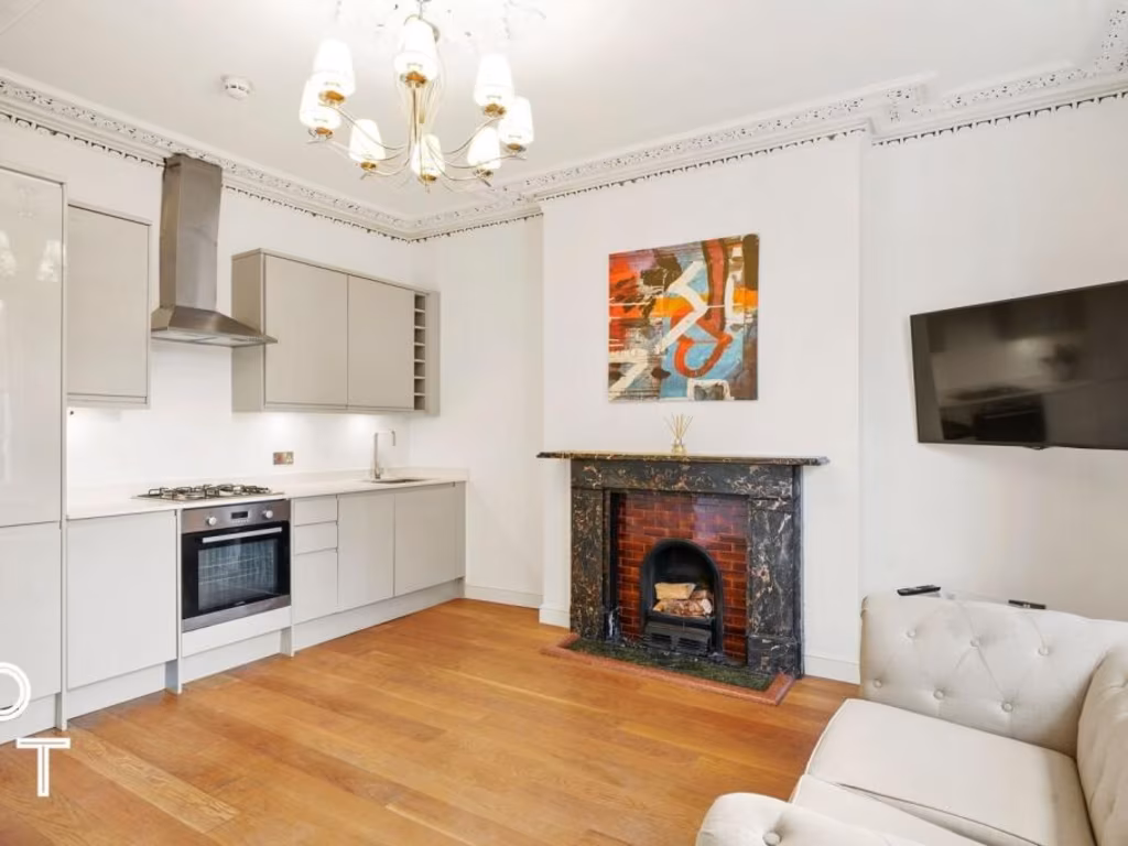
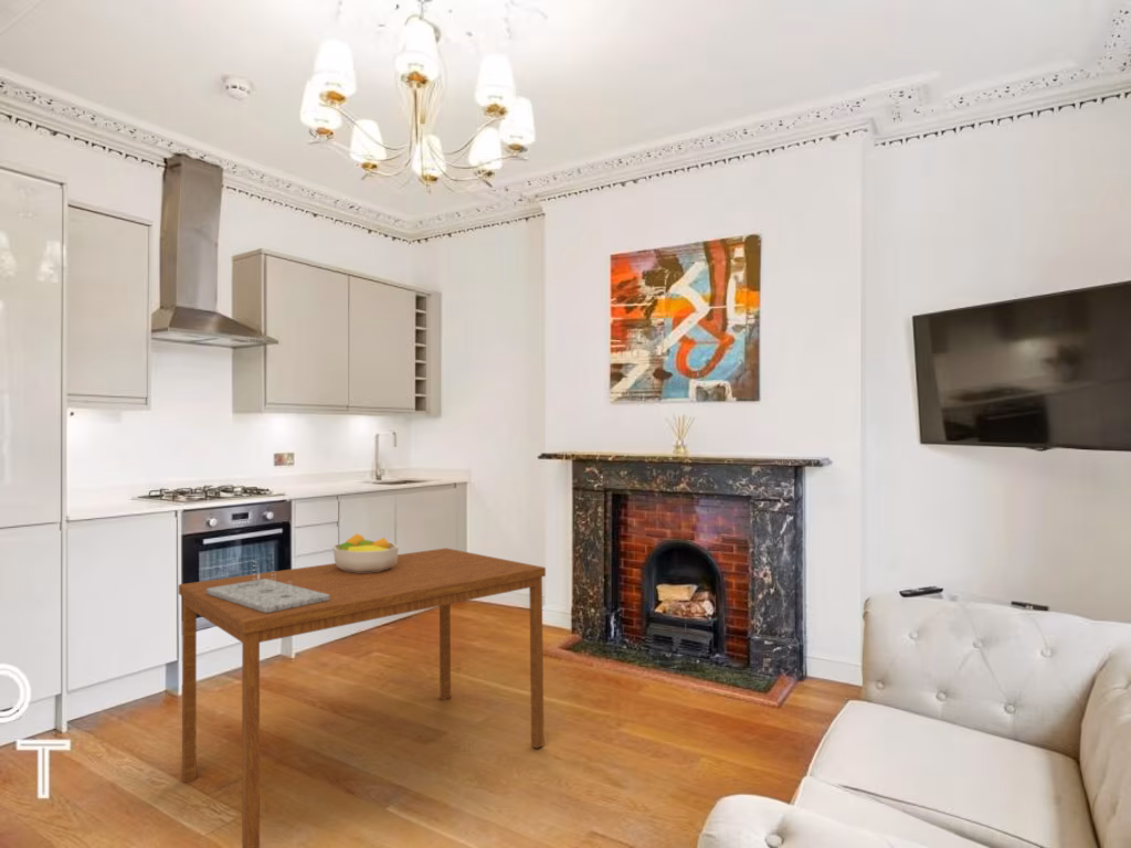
+ candle holder [207,560,329,613]
+ fruit bowl [331,532,400,573]
+ dining table [178,547,547,848]
